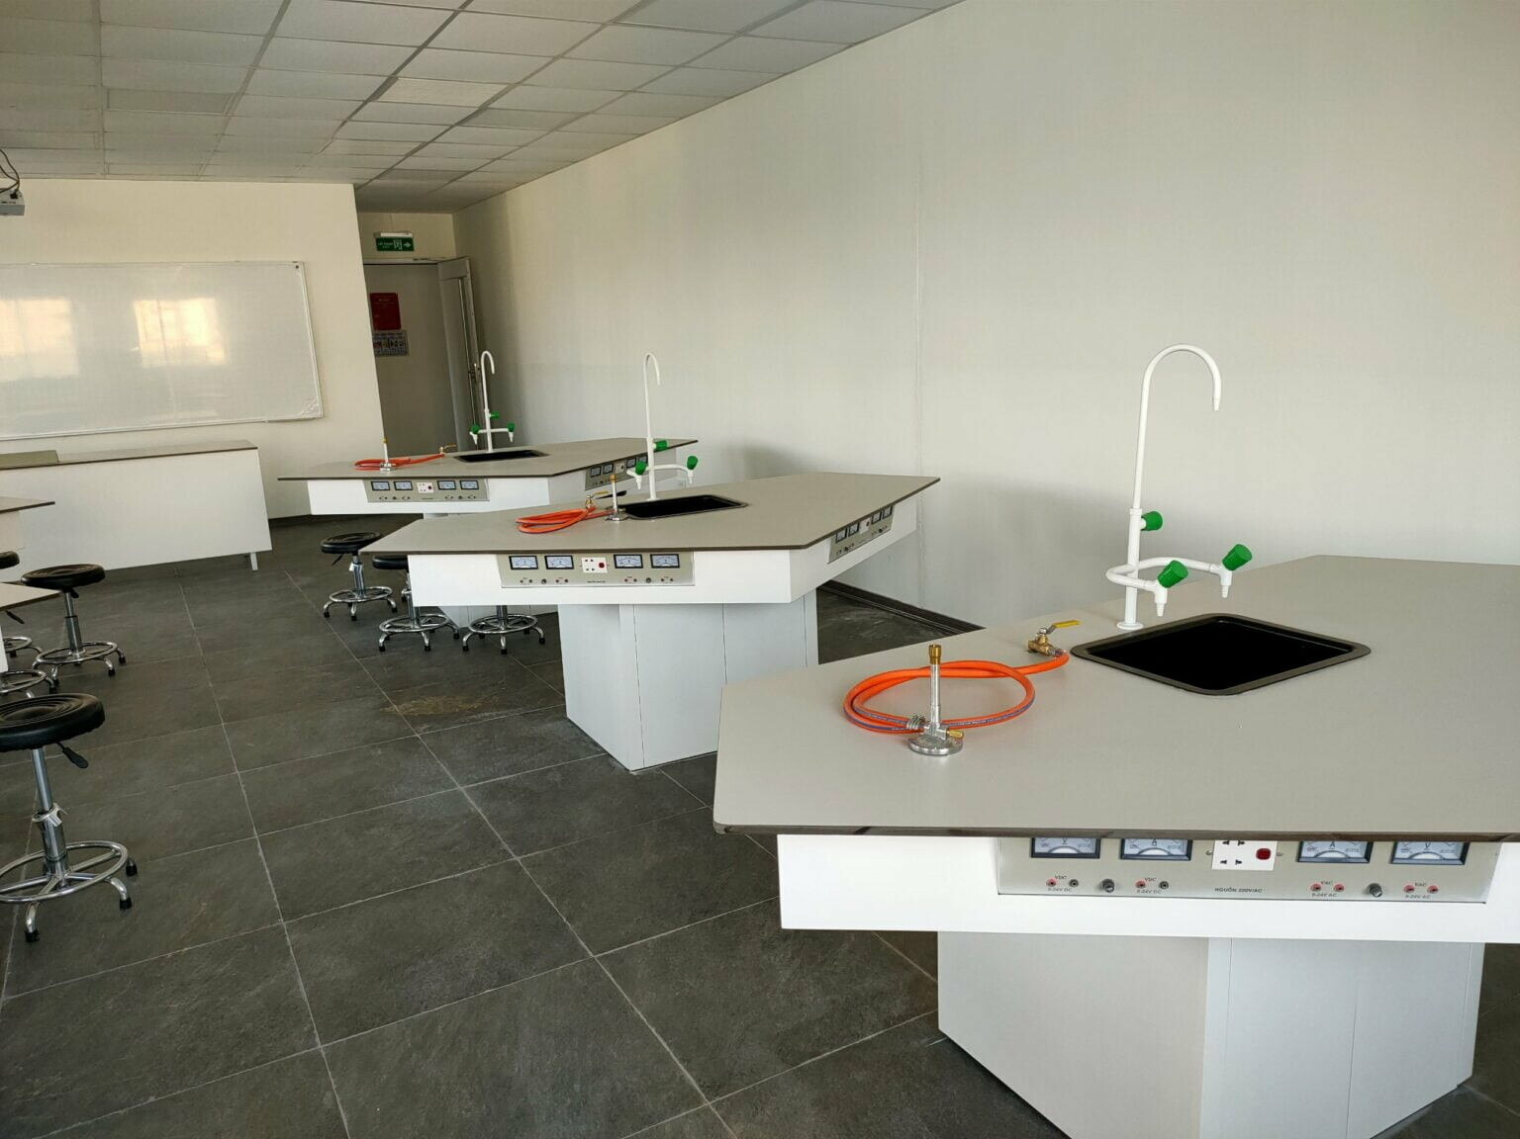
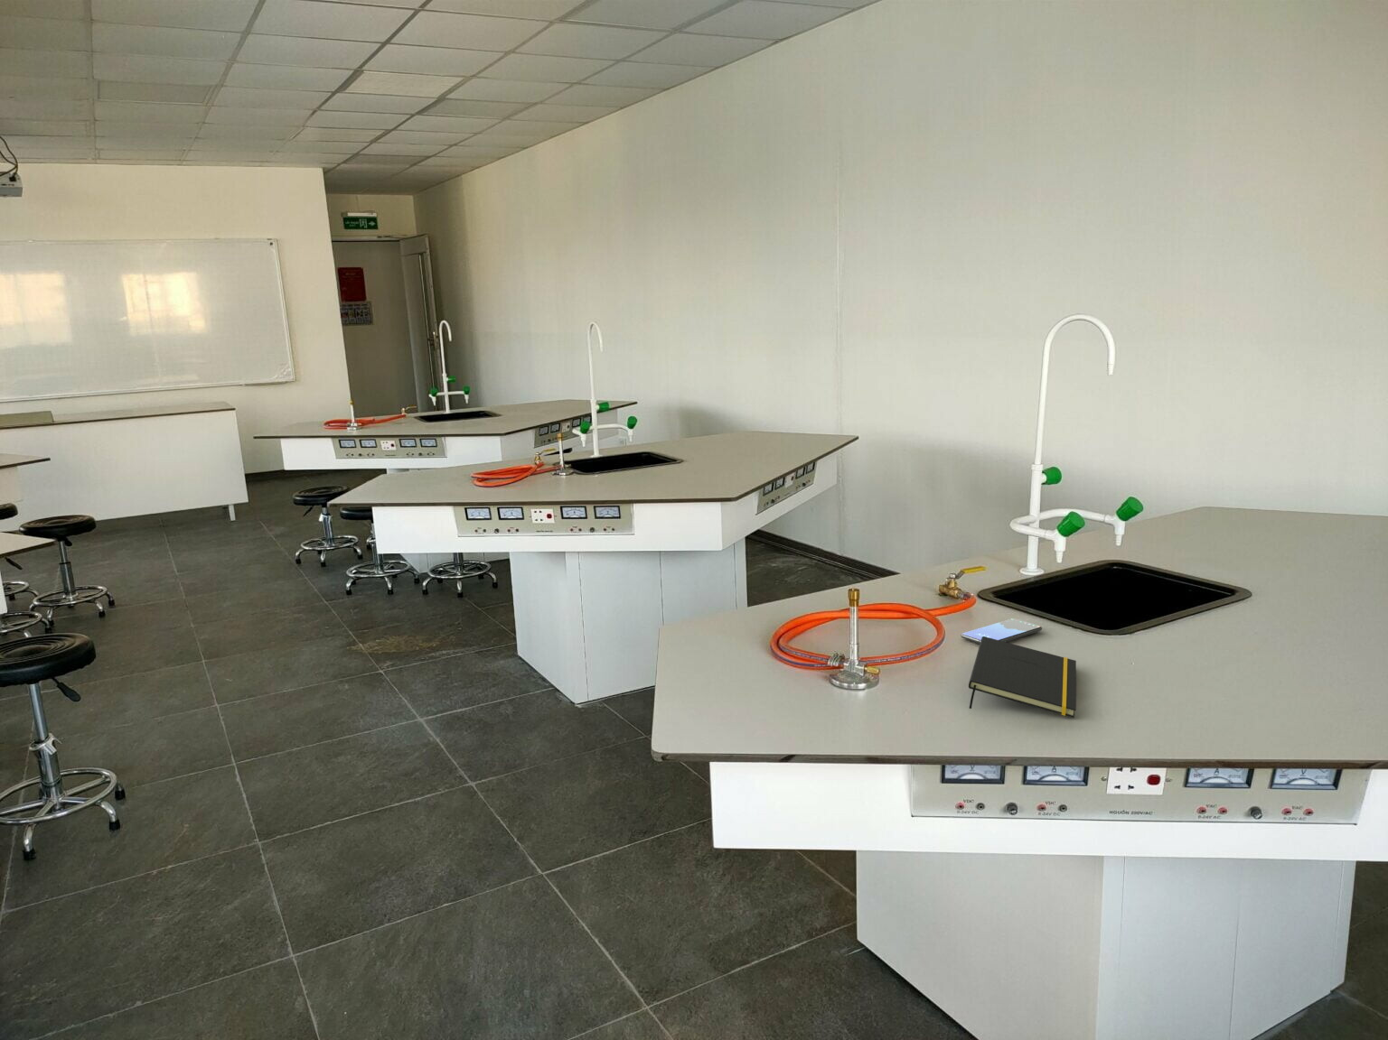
+ notepad [968,637,1078,719]
+ smartphone [961,617,1043,643]
